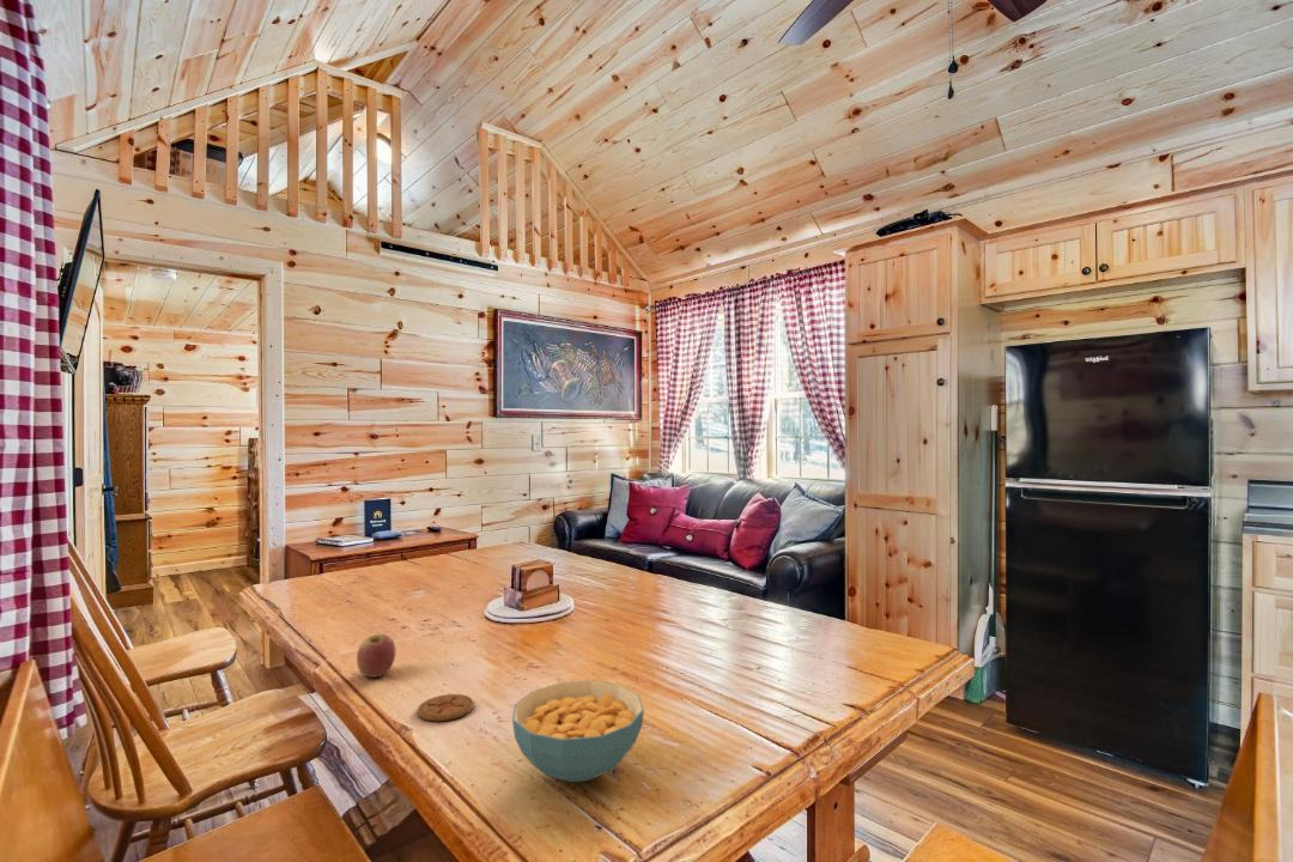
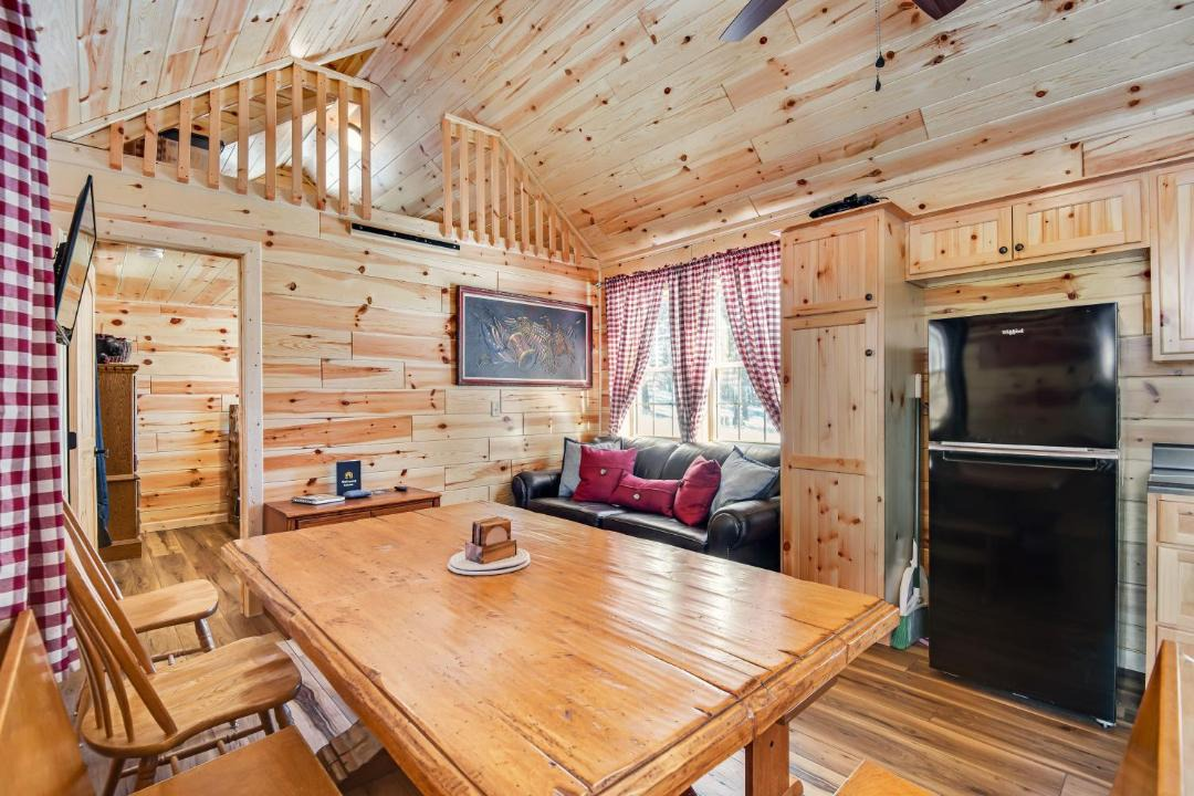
- coaster [417,693,475,722]
- cereal bowl [511,679,645,783]
- apple [356,633,396,679]
